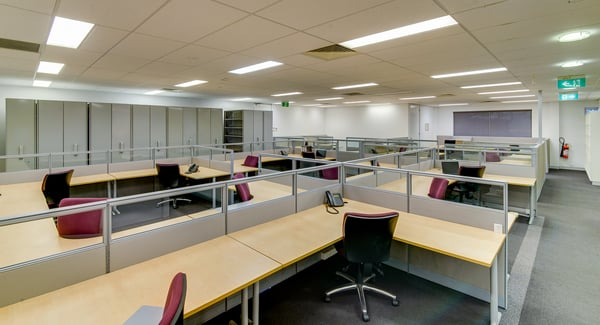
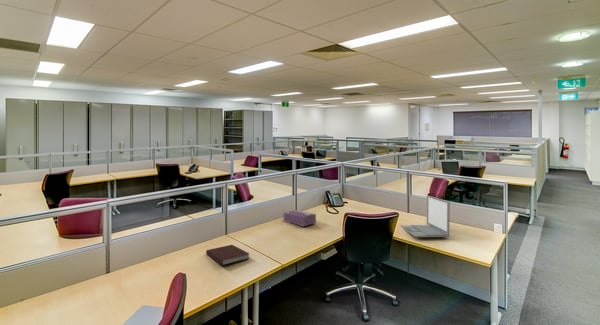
+ tissue box [282,209,317,227]
+ laptop [399,194,451,238]
+ notebook [205,244,250,266]
